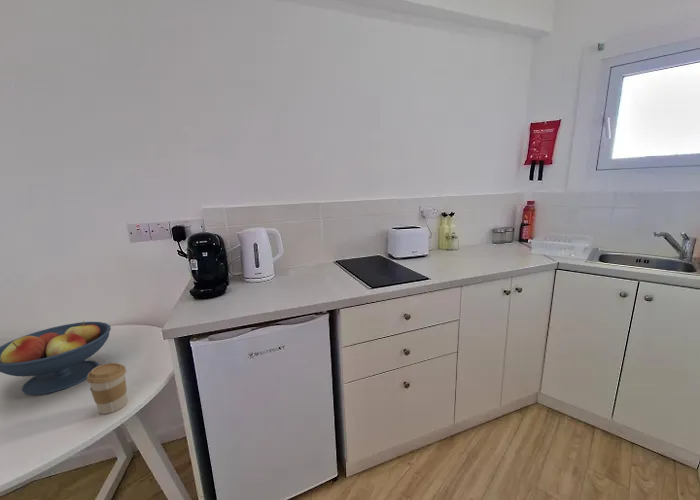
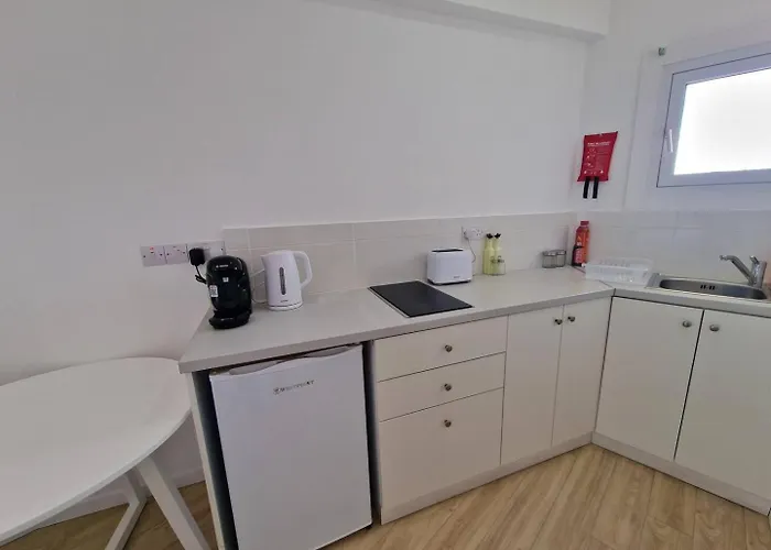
- fruit bowl [0,320,112,396]
- coffee cup [86,362,128,415]
